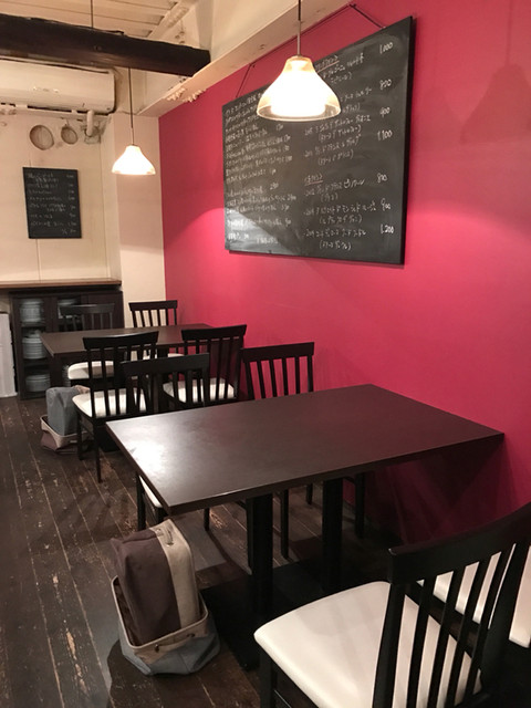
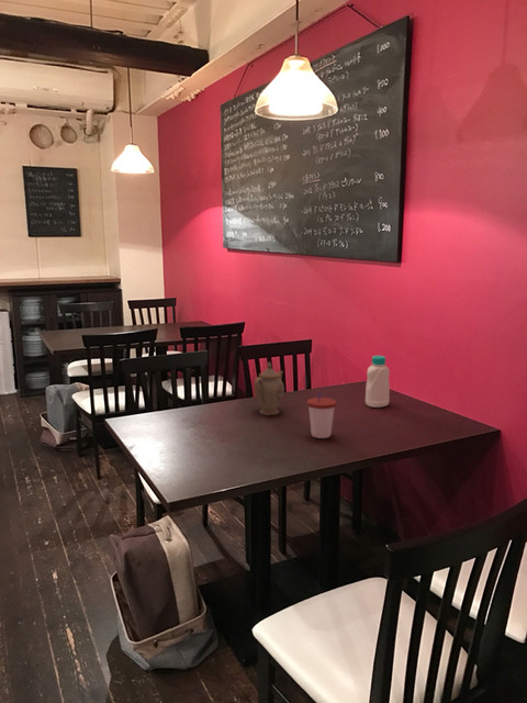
+ cup [306,391,337,439]
+ chinaware [253,361,285,416]
+ bottle [365,355,391,409]
